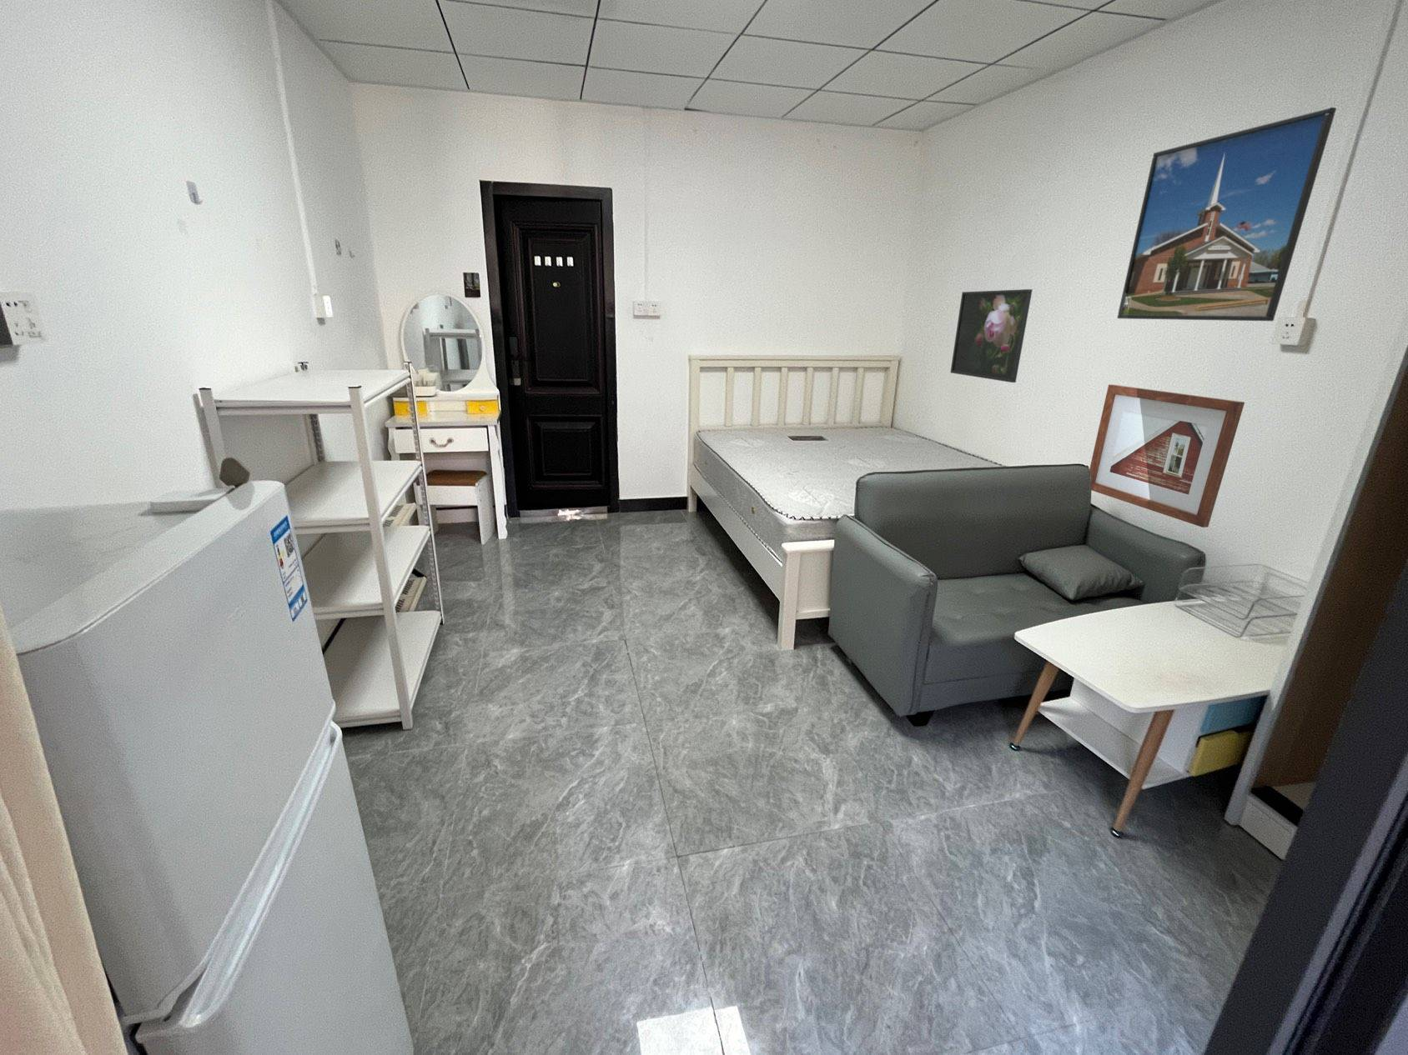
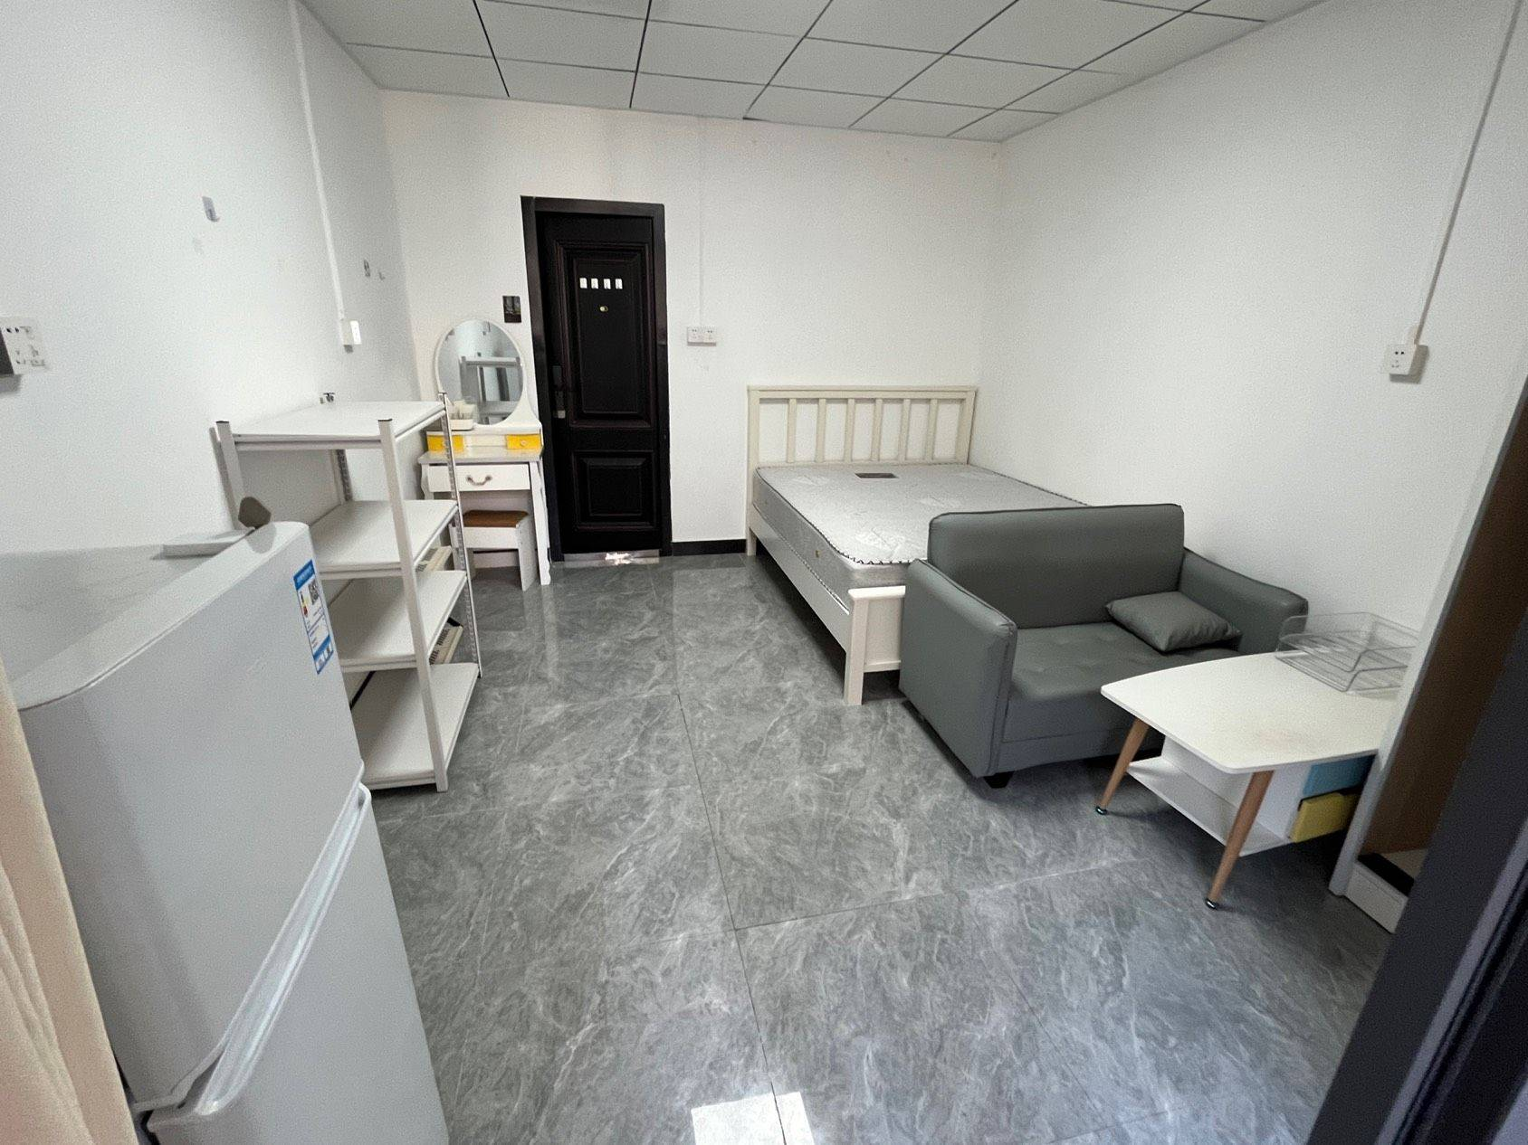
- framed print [949,288,1032,383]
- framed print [1116,106,1337,321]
- picture frame [1089,385,1245,529]
